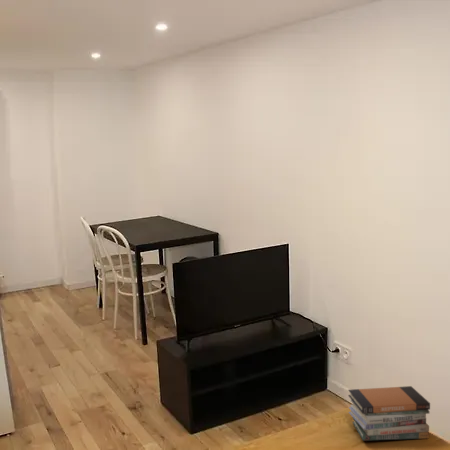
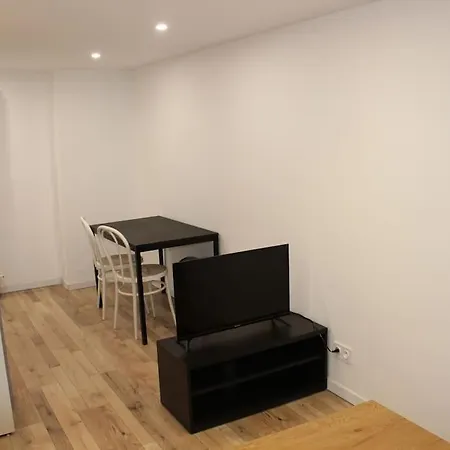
- book stack [347,385,431,442]
